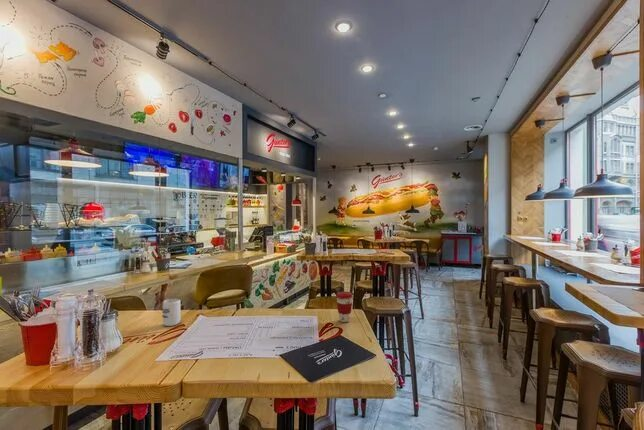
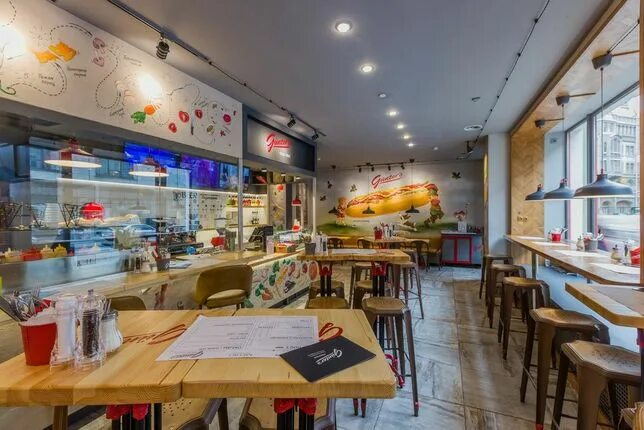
- cup [161,298,181,327]
- coffee cup [335,291,354,323]
